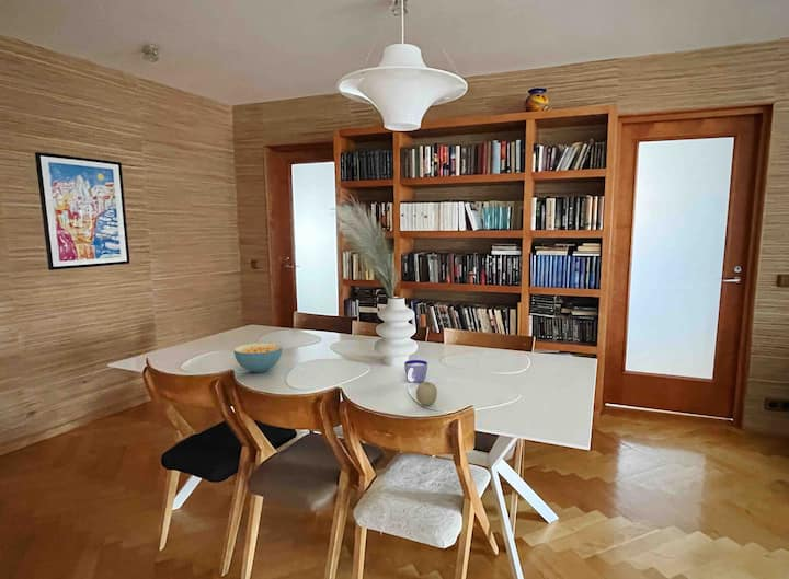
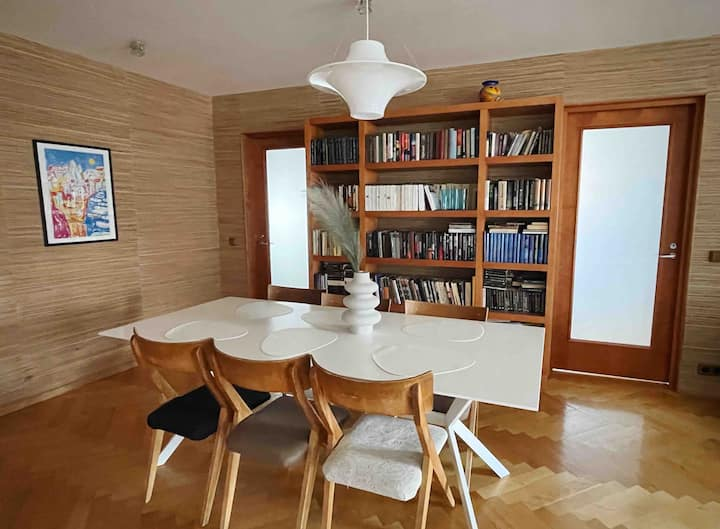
- cup [403,359,428,384]
- fruit [415,381,438,406]
- cereal bowl [232,341,283,373]
